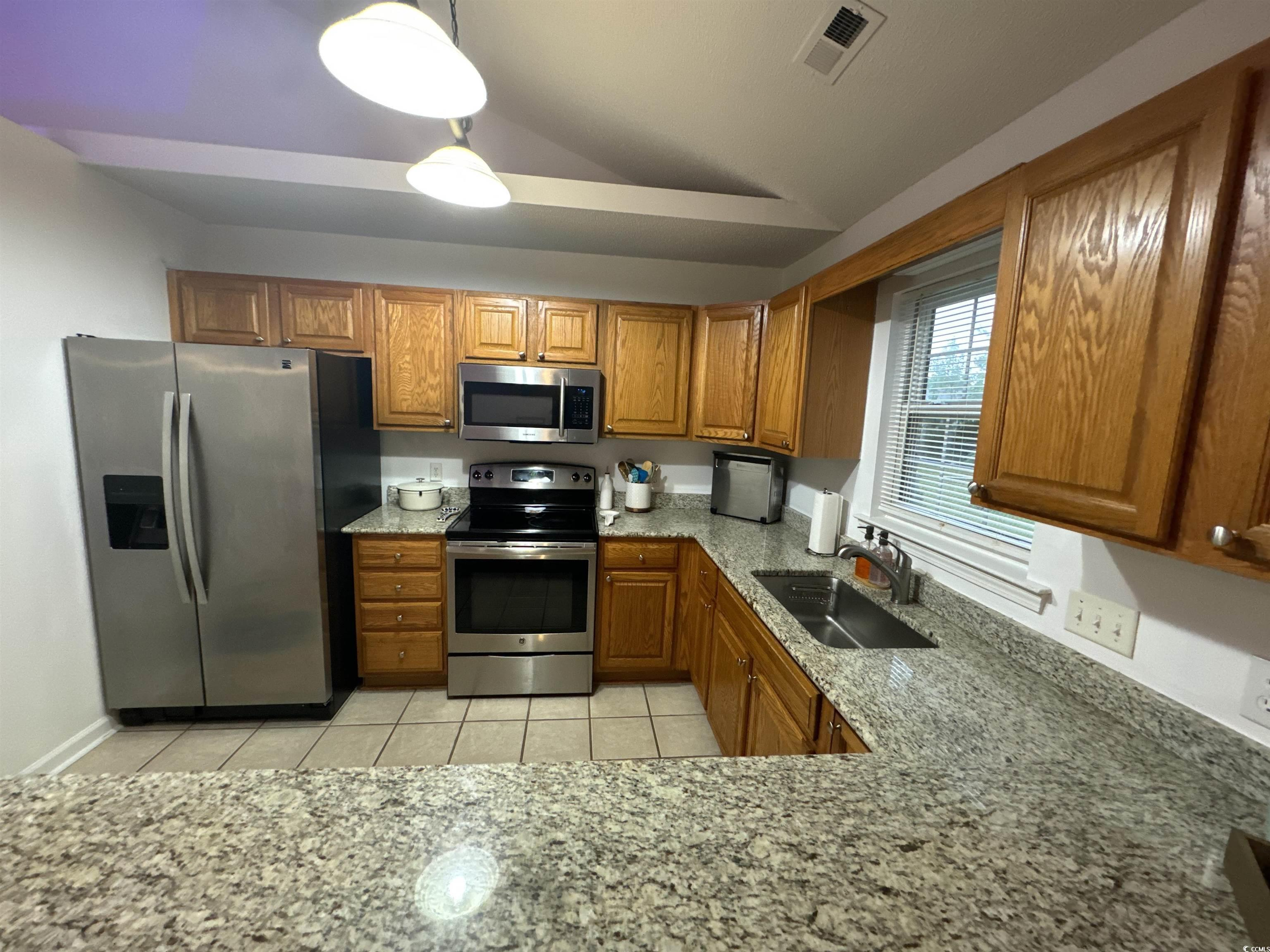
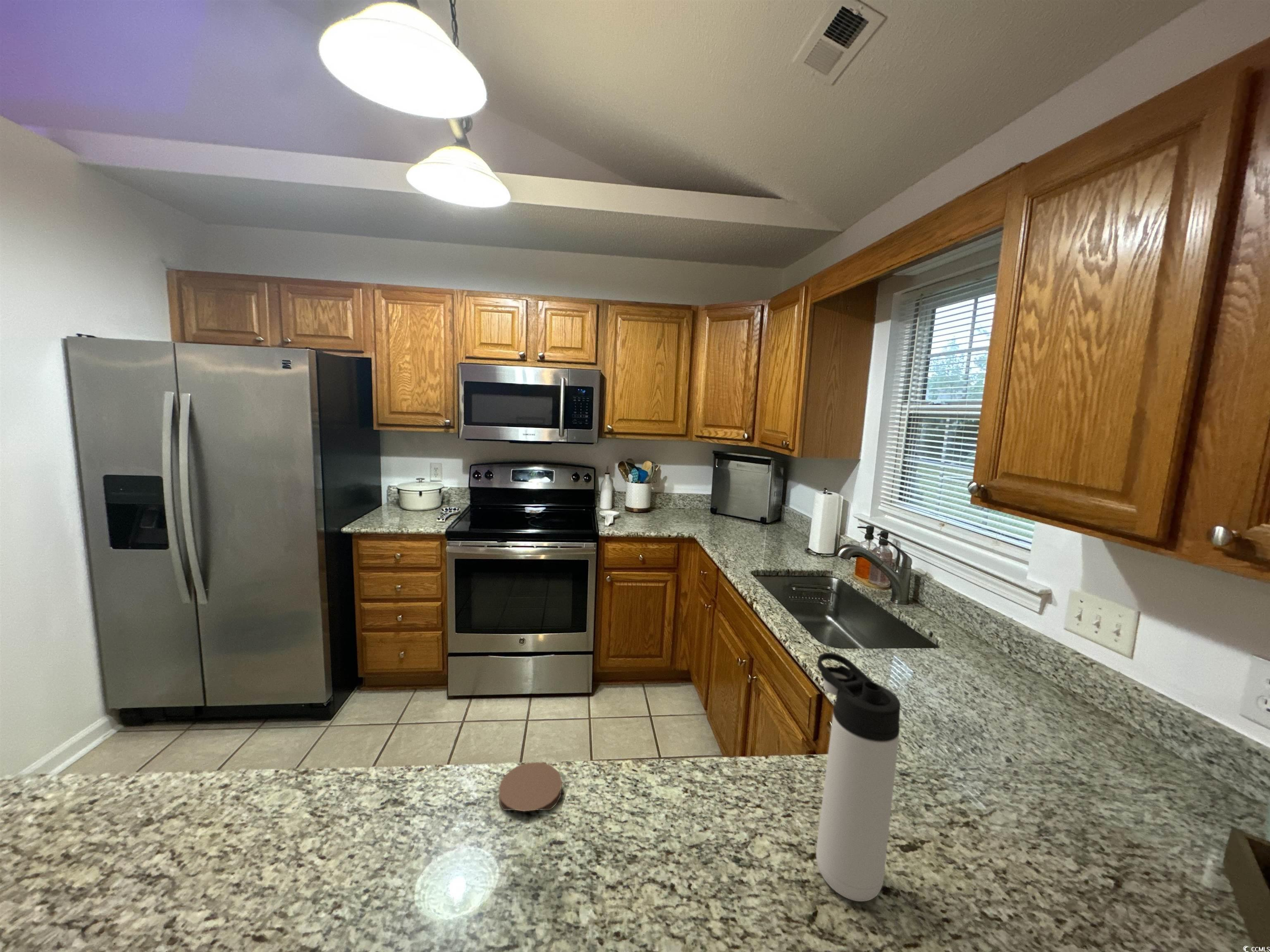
+ coaster [498,762,562,812]
+ thermos bottle [816,652,901,902]
